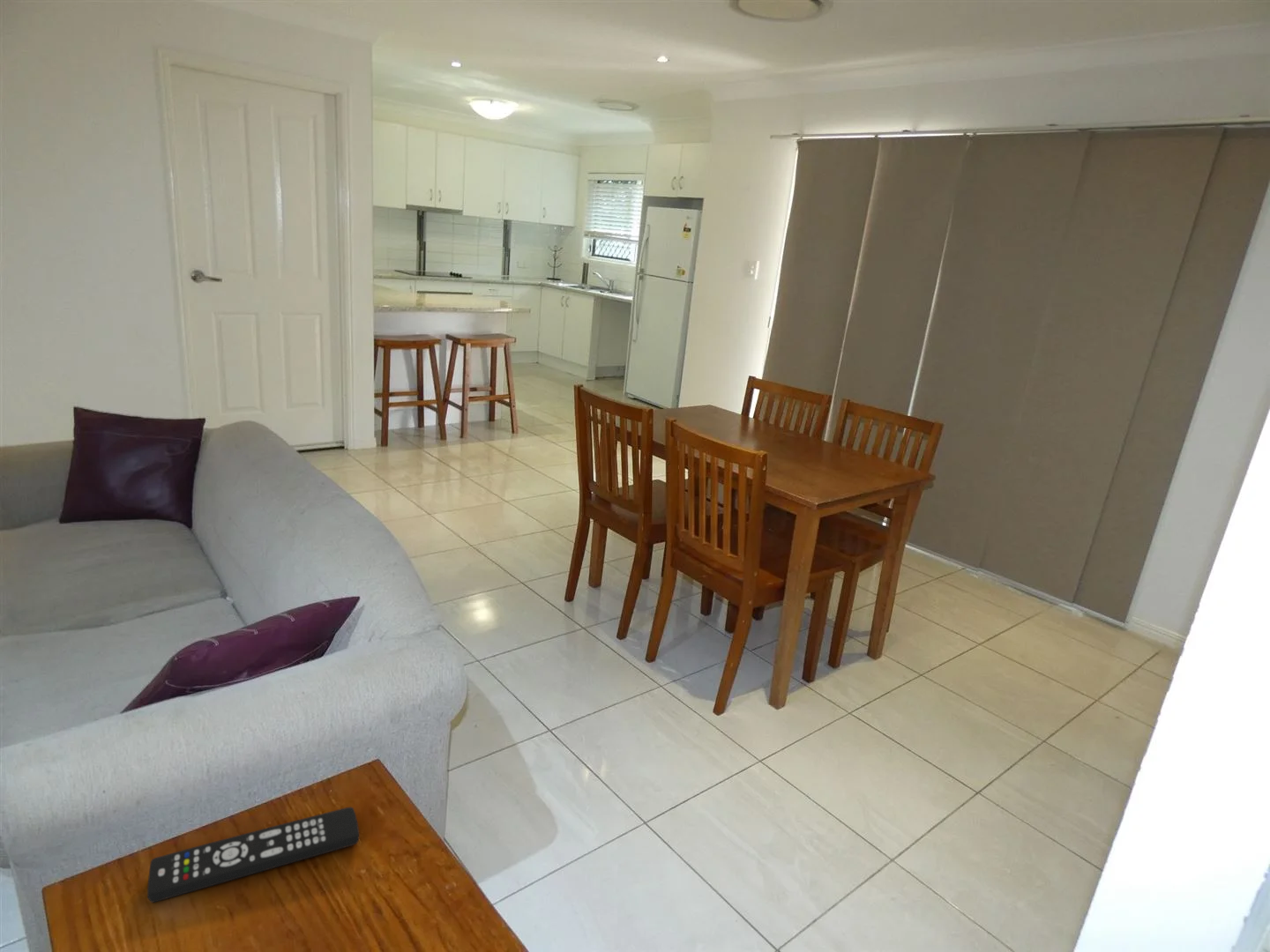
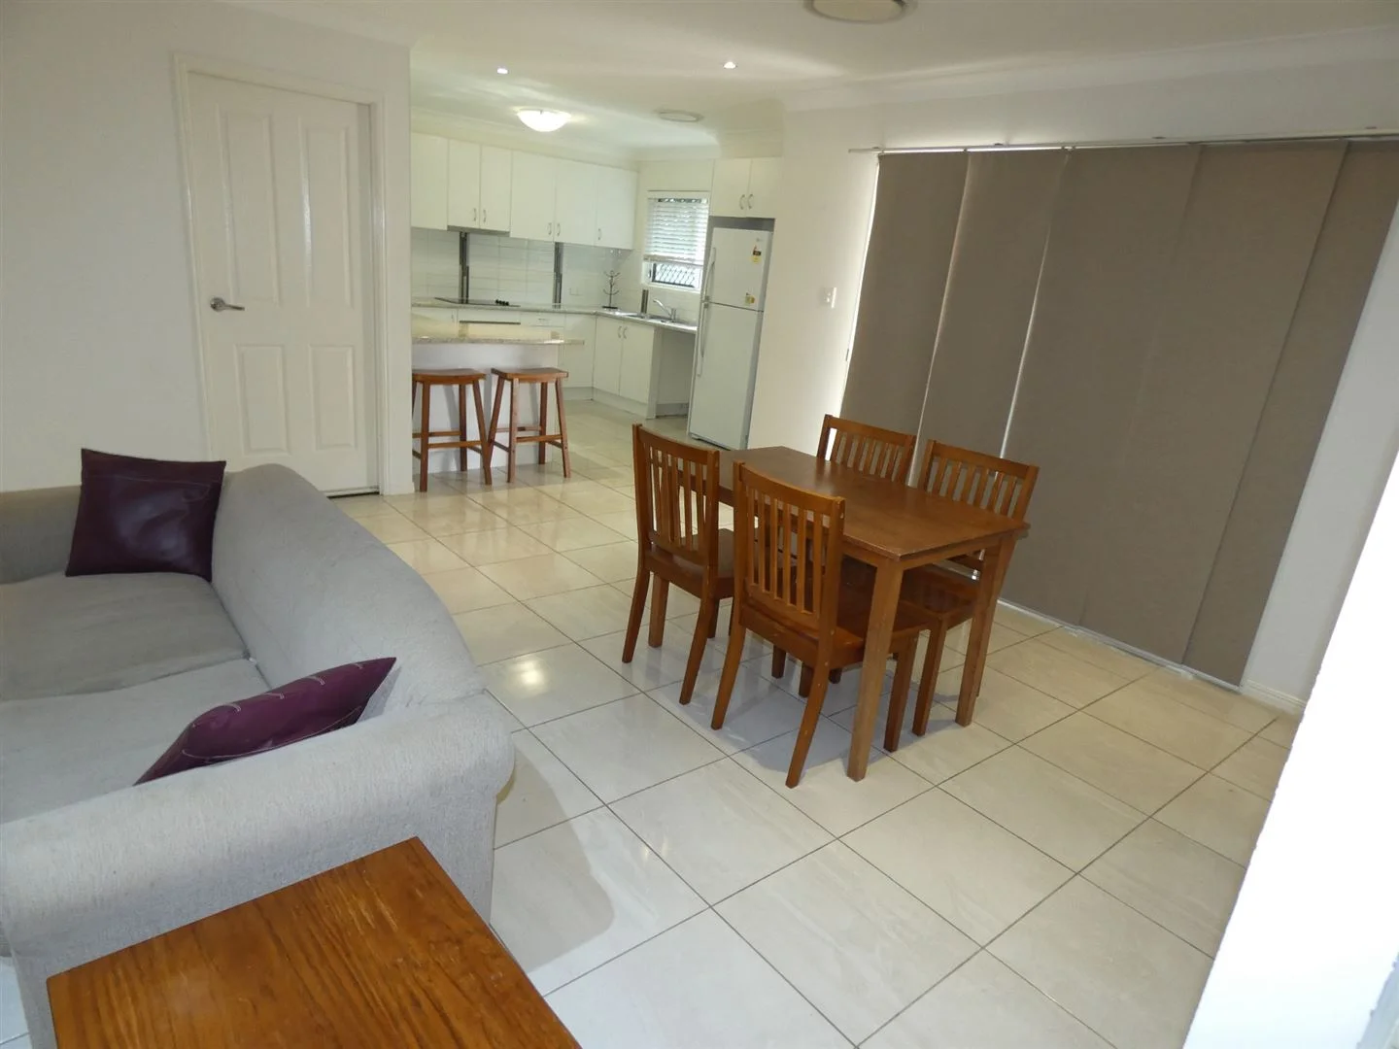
- remote control [146,807,360,904]
